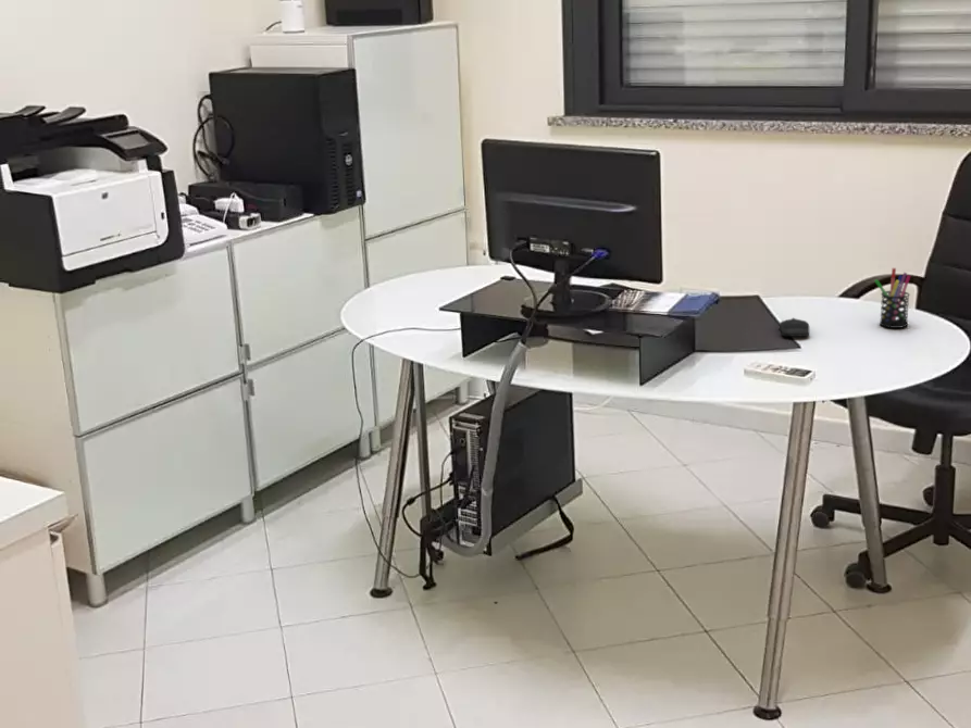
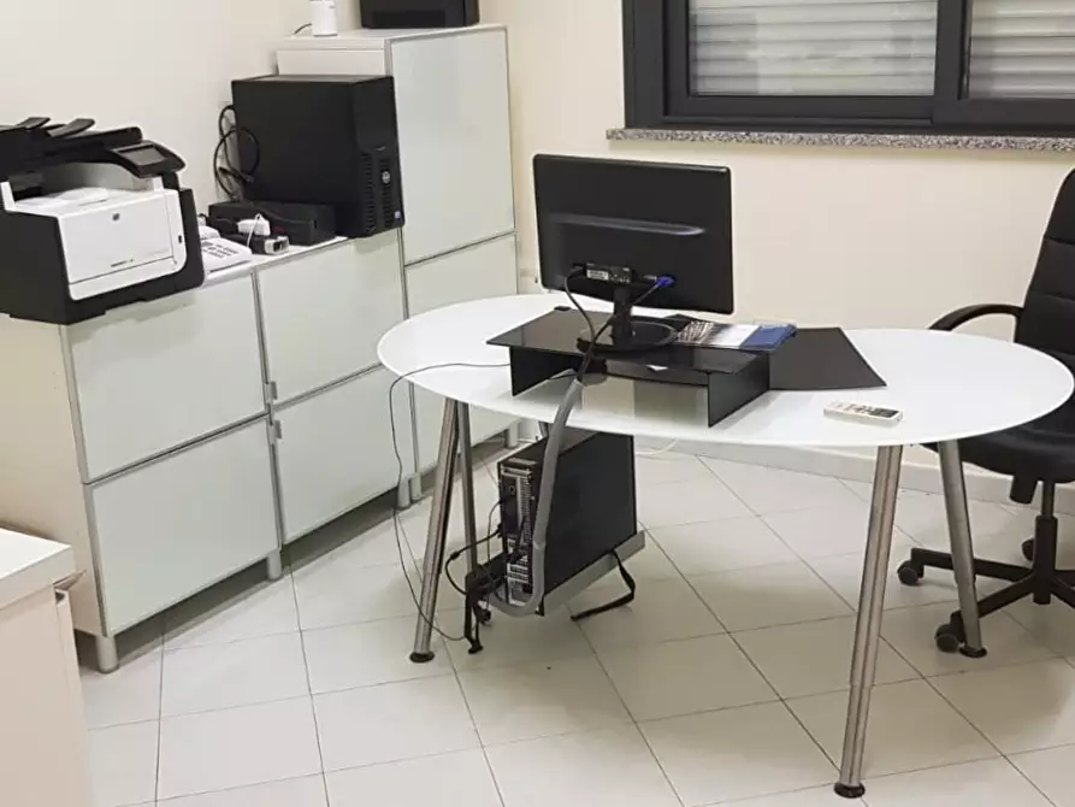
- pen holder [873,267,911,329]
- computer mouse [779,317,810,337]
